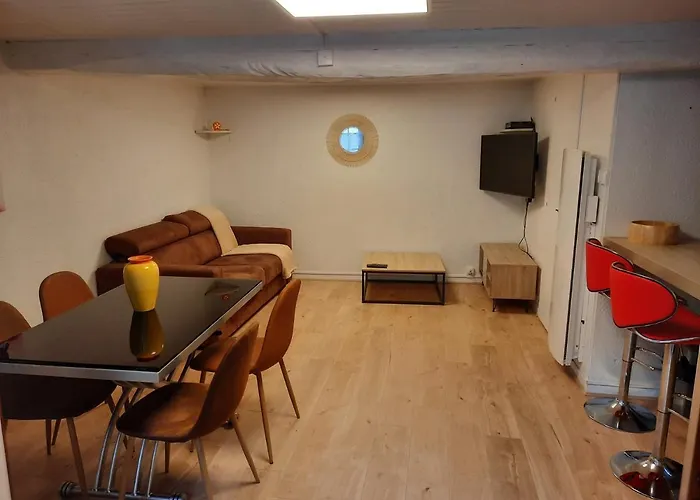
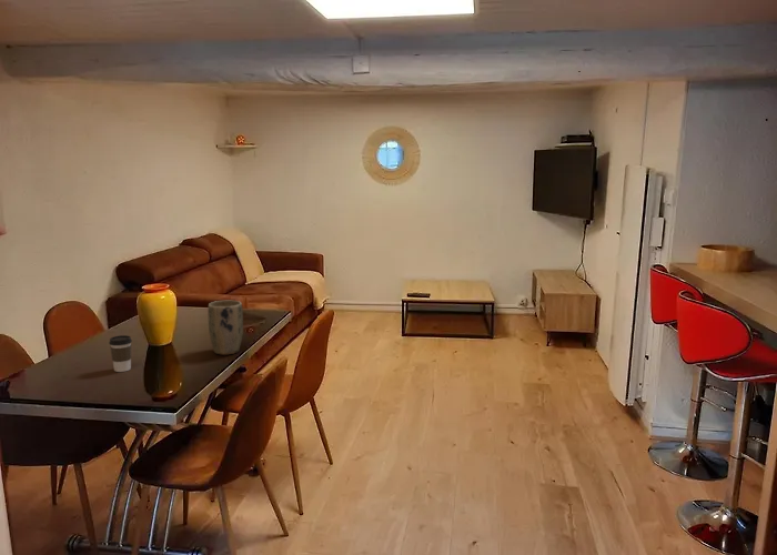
+ coffee cup [108,334,133,373]
+ plant pot [206,300,244,356]
